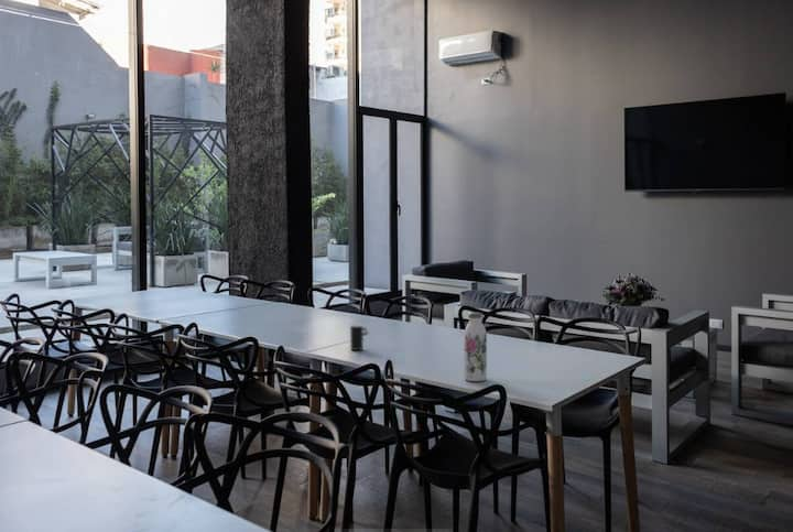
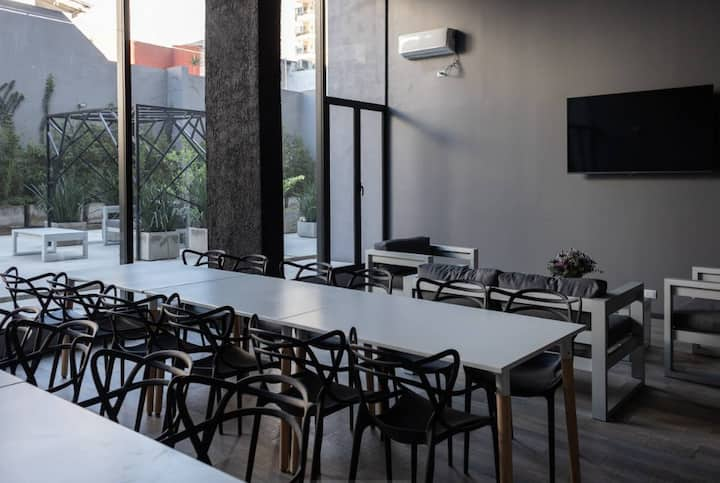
- water bottle [463,312,488,382]
- cup [349,324,370,351]
